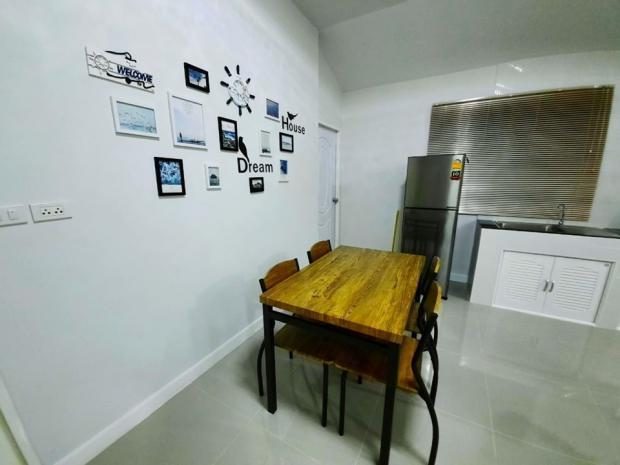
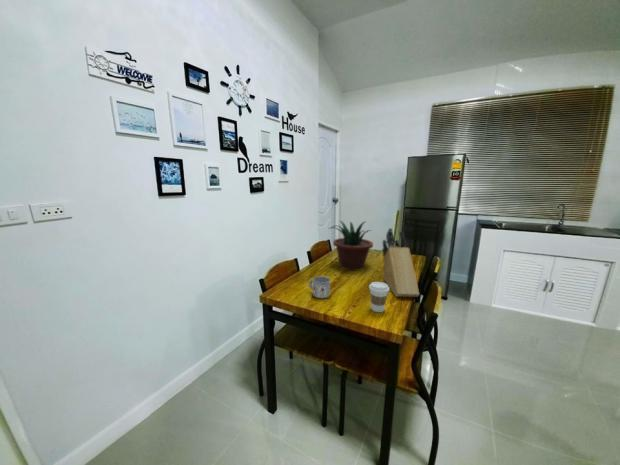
+ coffee cup [368,281,390,313]
+ potted plant [327,220,374,271]
+ knife block [381,227,420,298]
+ mug [308,275,331,299]
